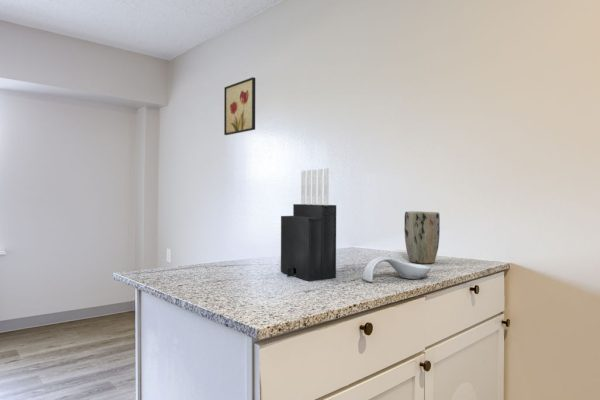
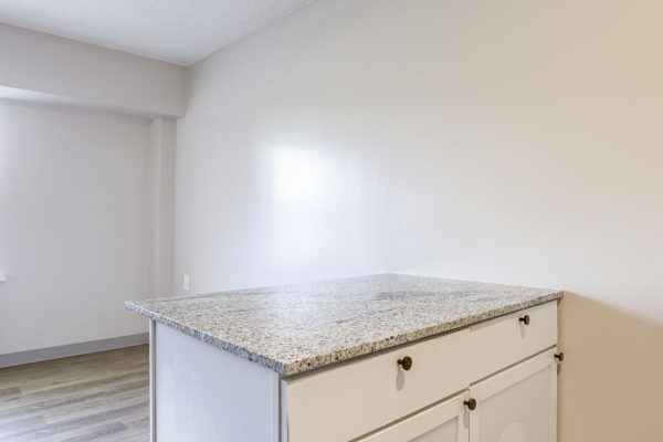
- wall art [223,76,256,136]
- knife block [280,167,337,282]
- plant pot [403,210,441,265]
- spoon rest [361,256,432,283]
